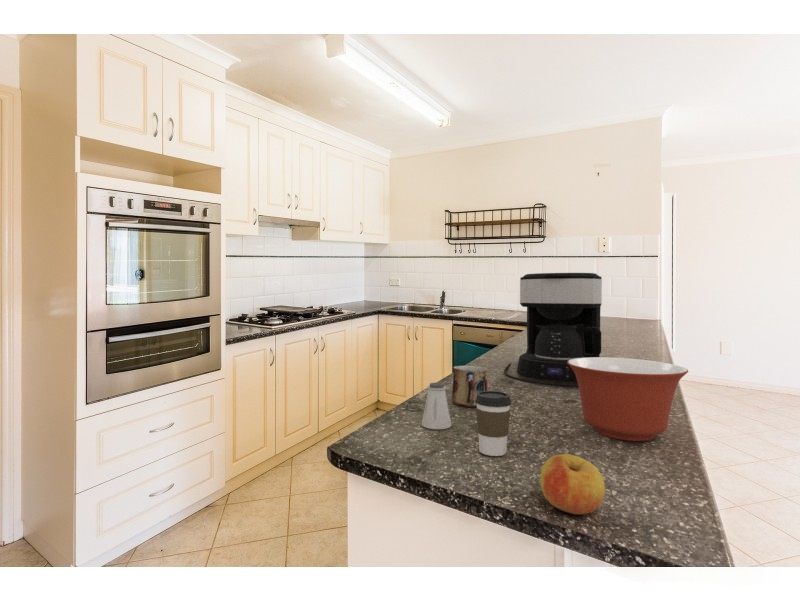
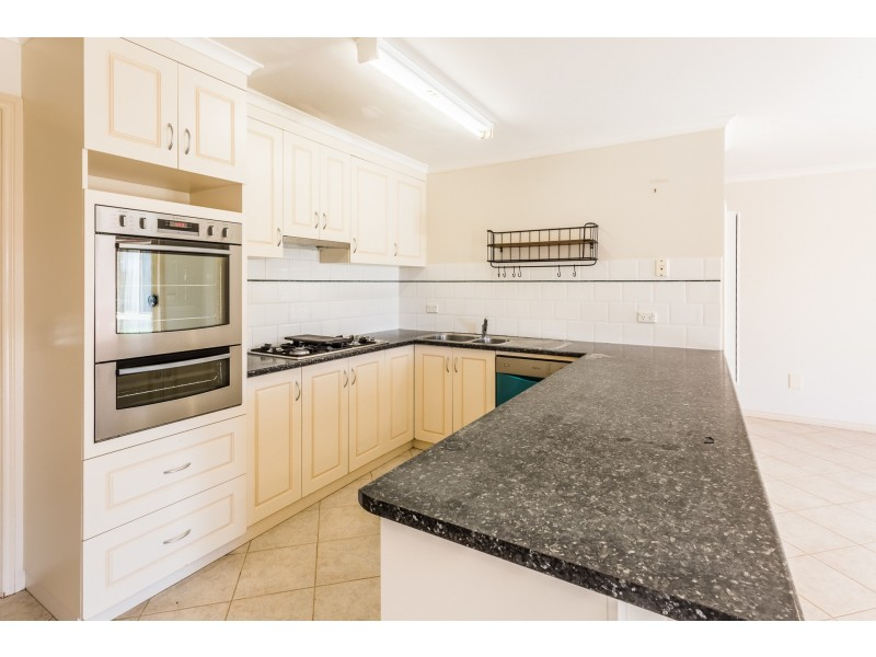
- saltshaker [421,382,452,430]
- coffee maker [503,272,603,389]
- mug [451,365,489,408]
- apple [539,453,606,515]
- coffee cup [475,390,512,457]
- mixing bowl [567,356,689,442]
